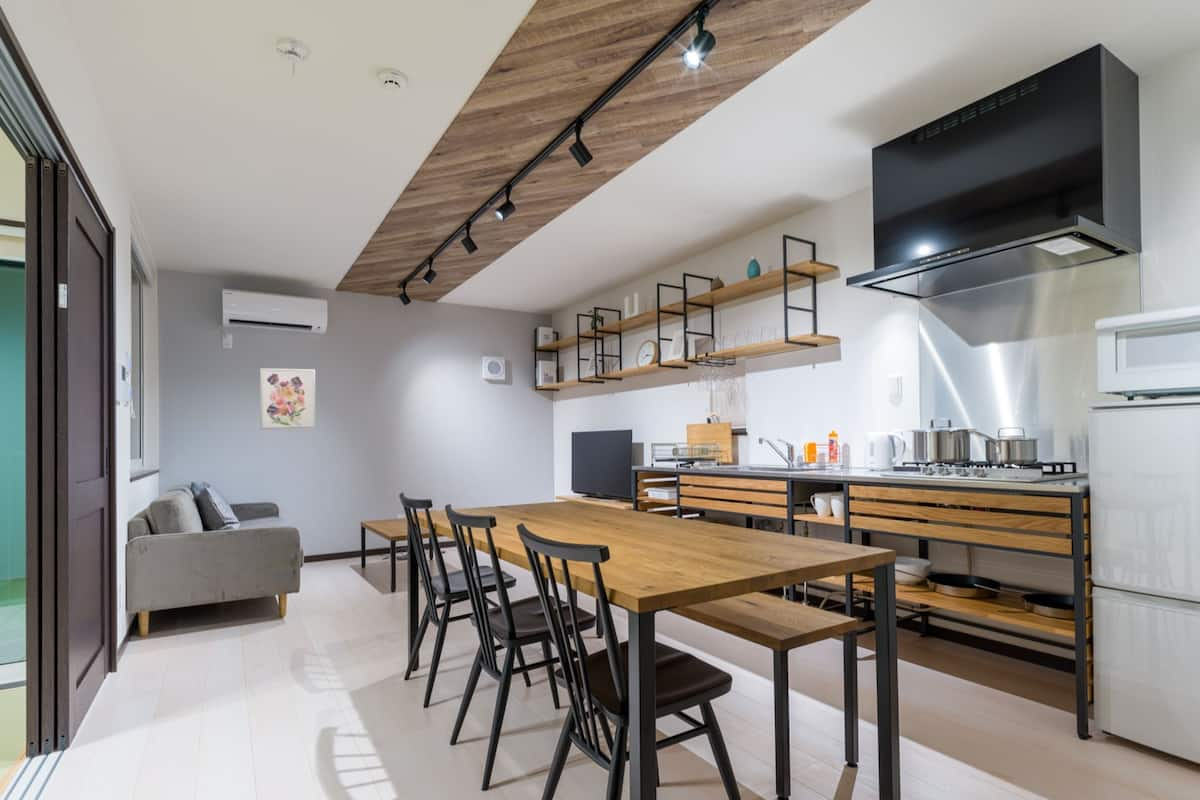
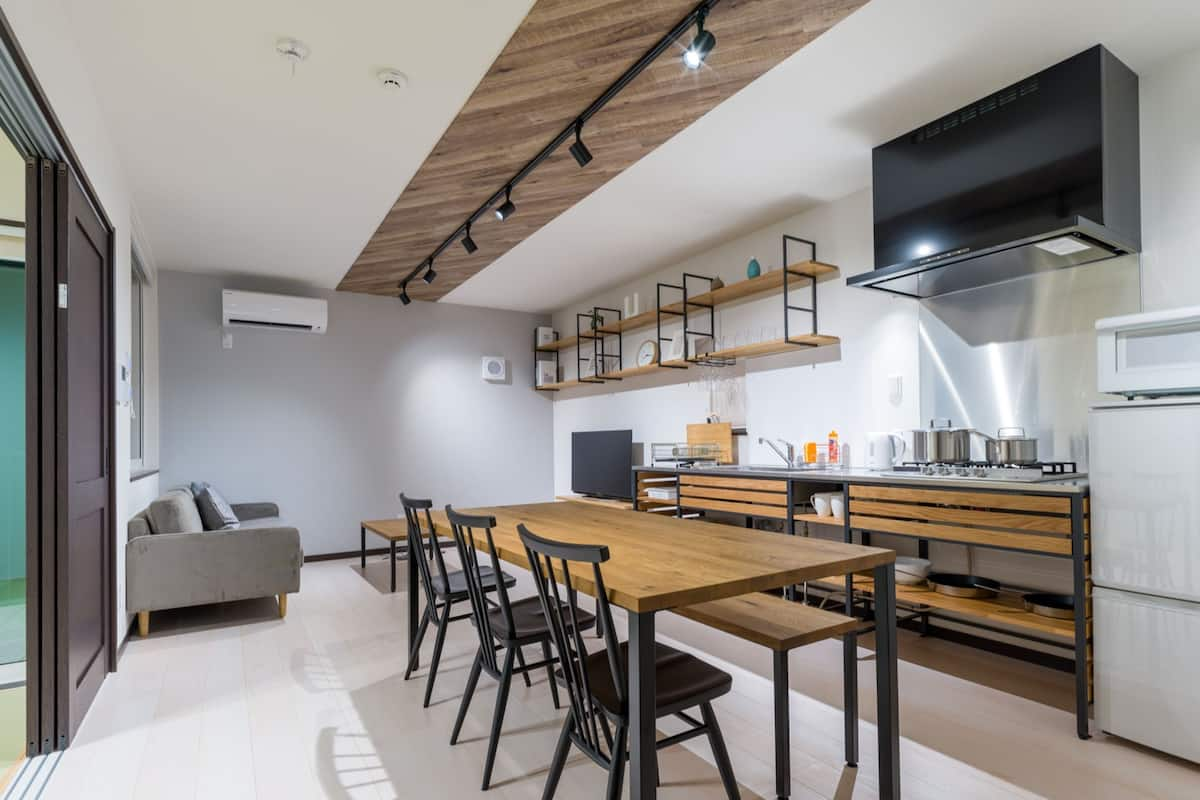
- wall art [259,367,316,431]
